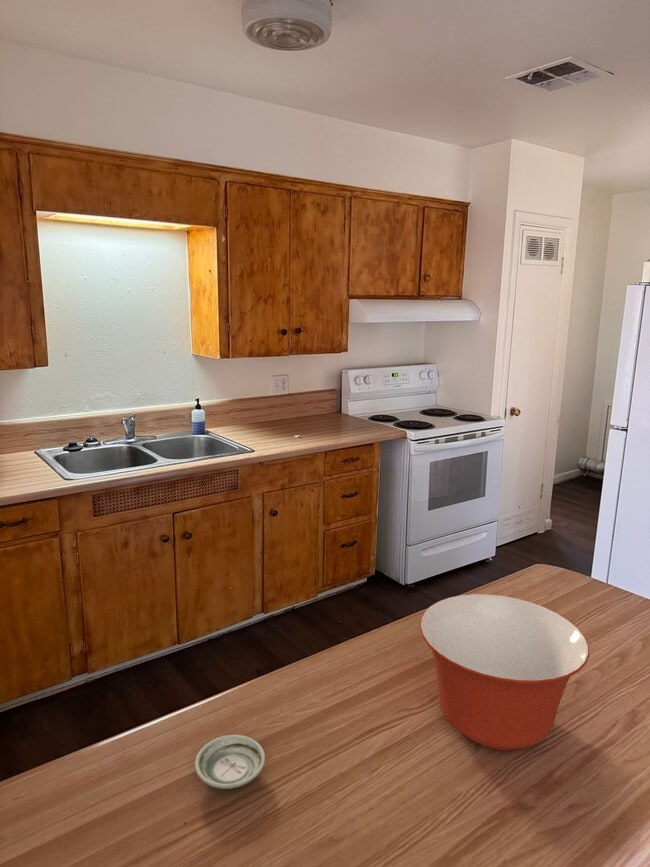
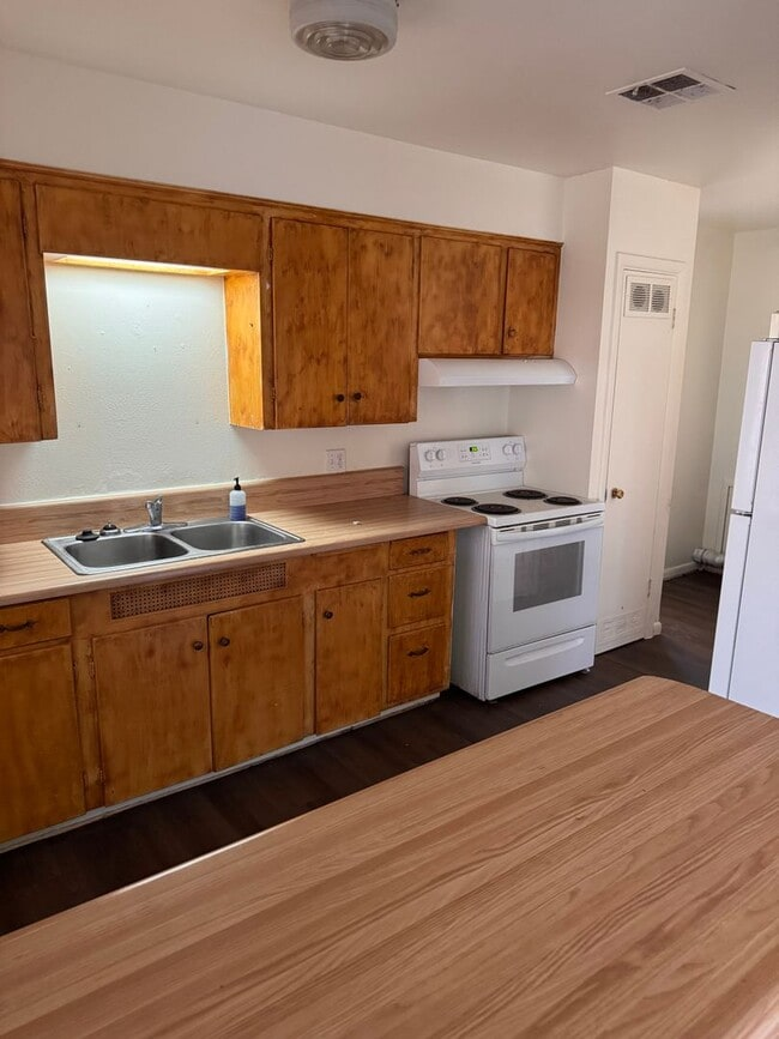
- mixing bowl [419,593,590,751]
- saucer [194,734,266,790]
